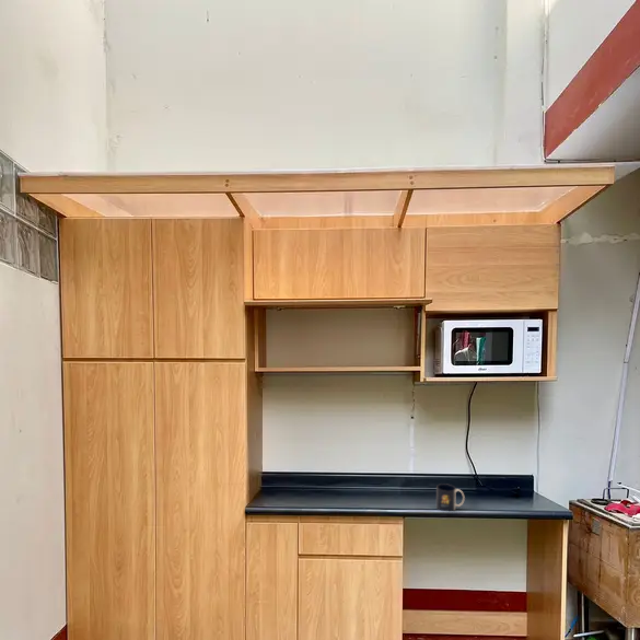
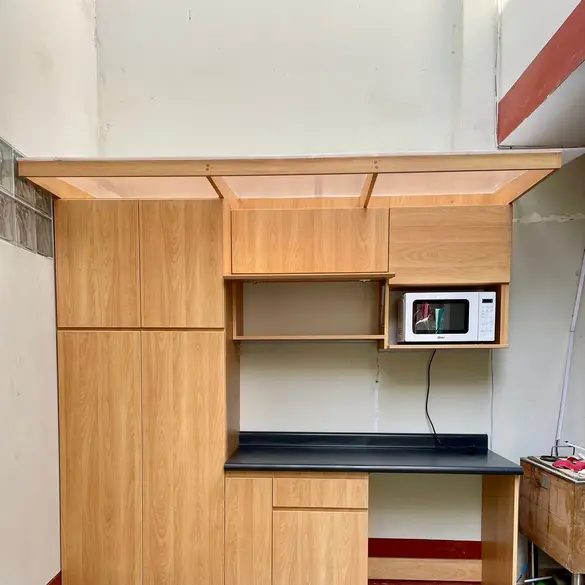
- mug [435,482,466,512]
